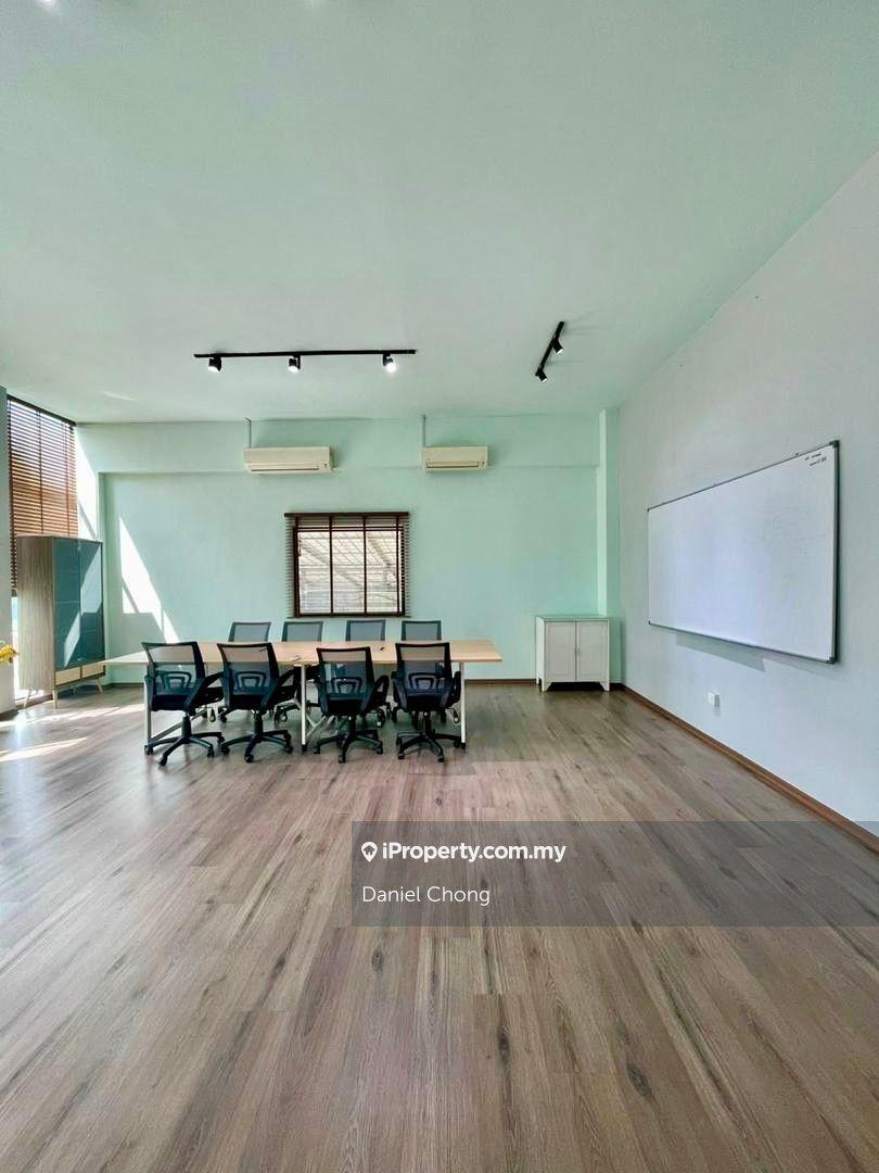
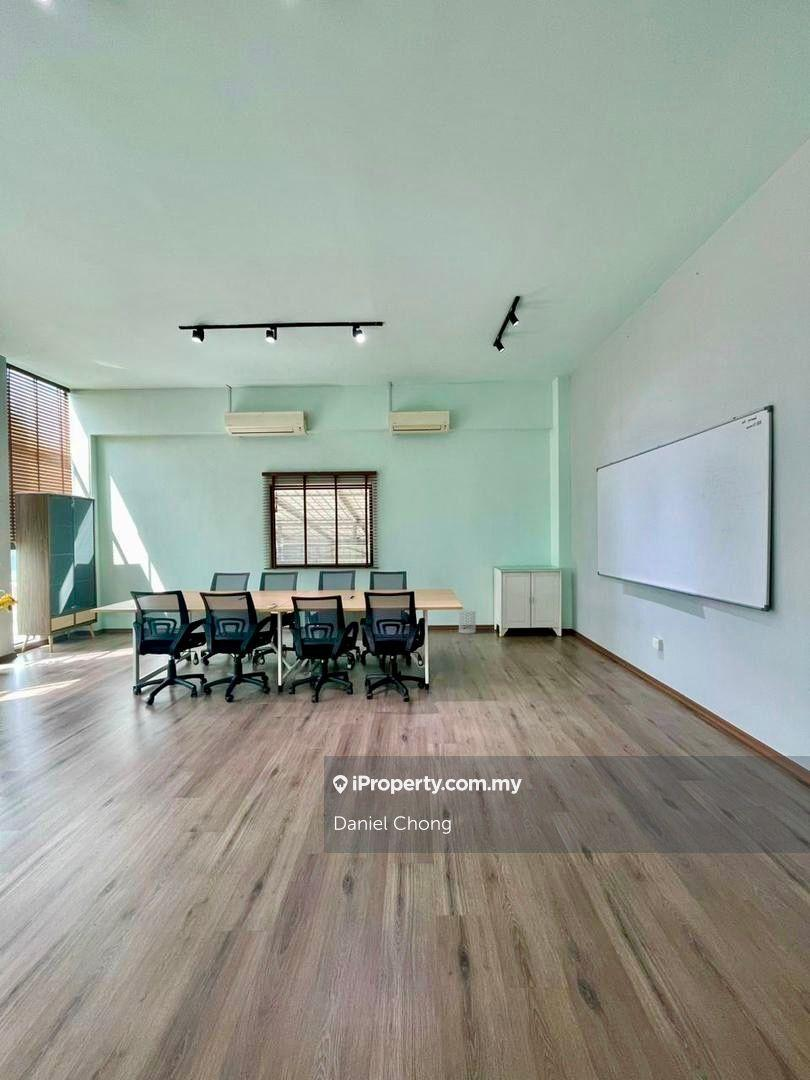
+ wastebasket [458,609,477,635]
